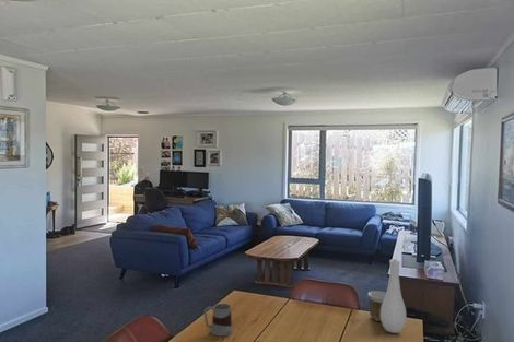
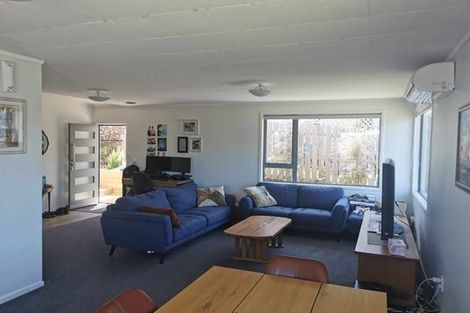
- vase [366,258,407,334]
- mug [202,303,234,337]
